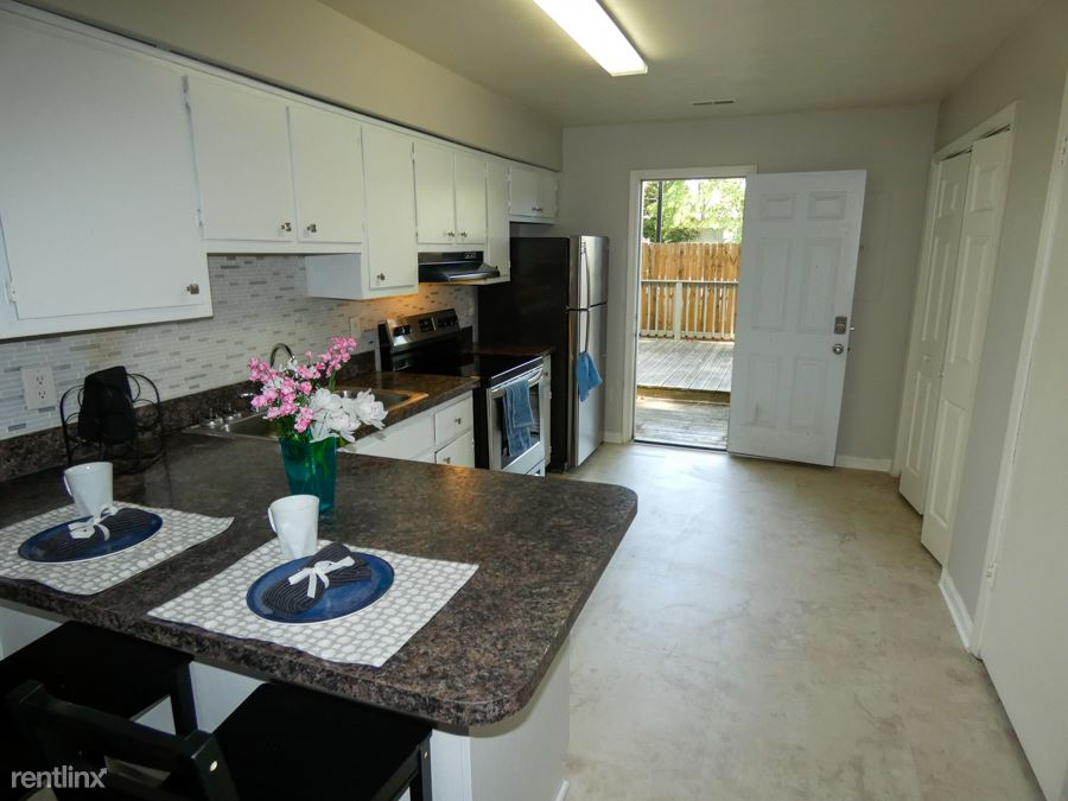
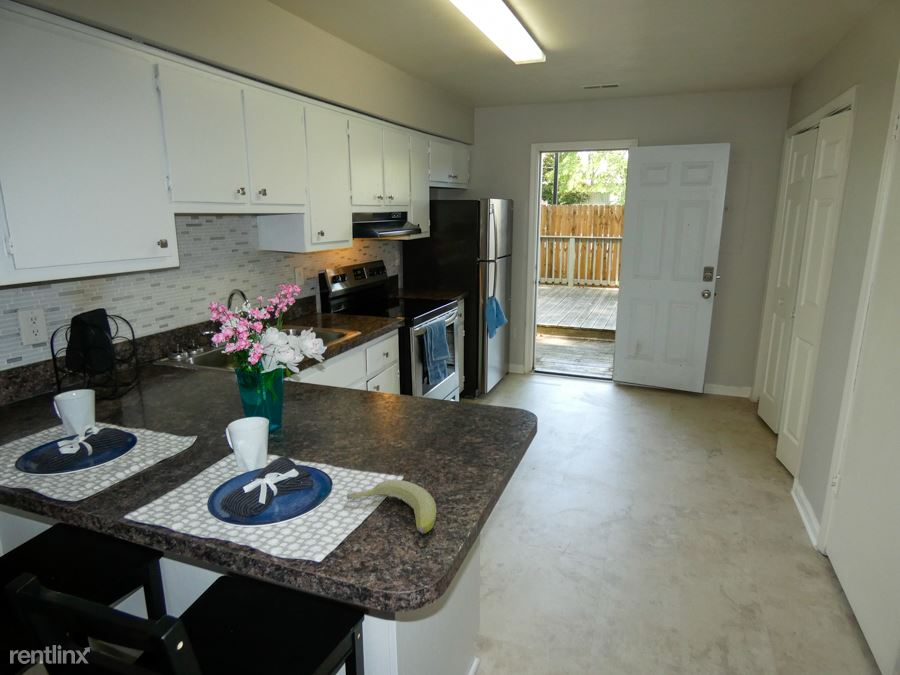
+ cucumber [346,479,438,535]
